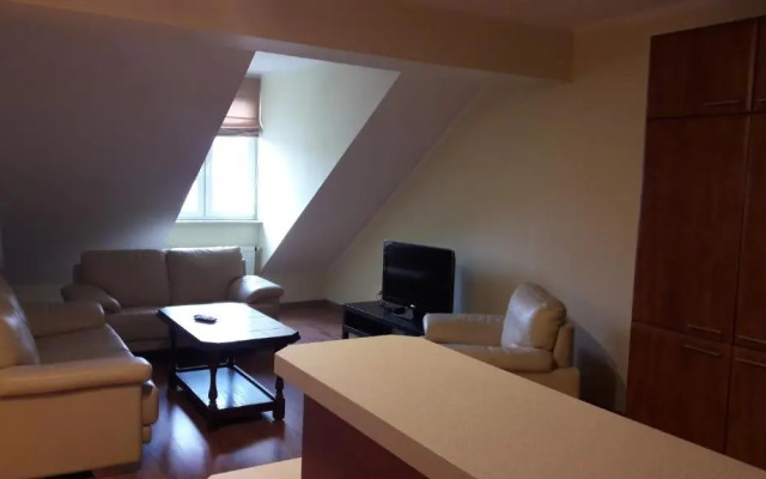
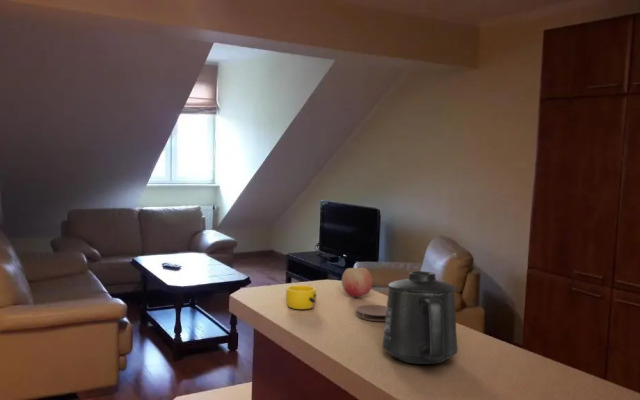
+ cup [285,284,317,310]
+ coaster [355,304,387,322]
+ fruit [341,266,374,298]
+ mug [382,270,459,365]
